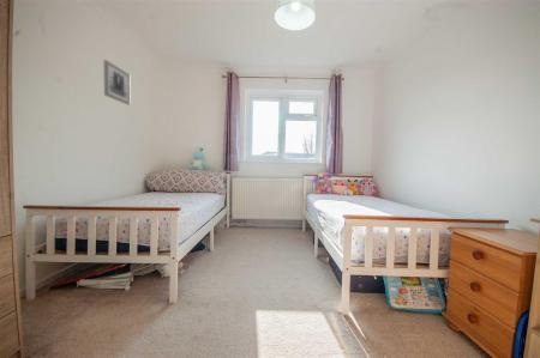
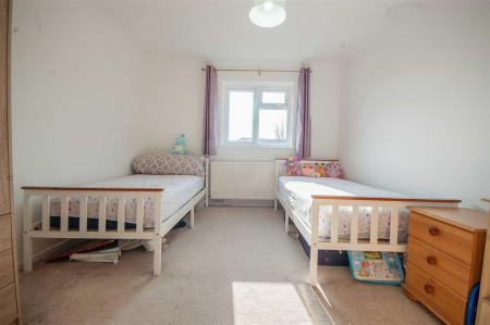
- wall art [102,59,132,107]
